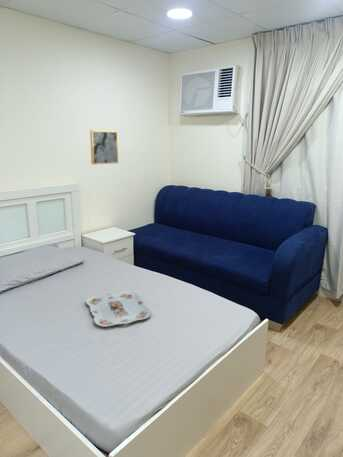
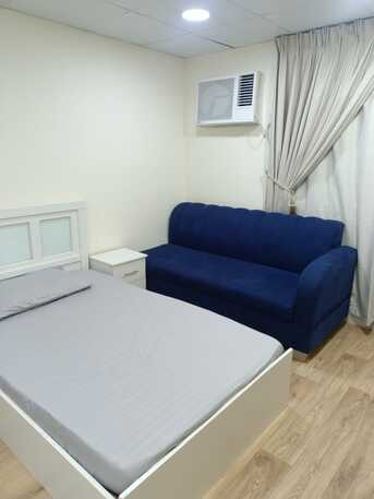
- serving tray [85,290,152,328]
- wall art [89,129,119,165]
